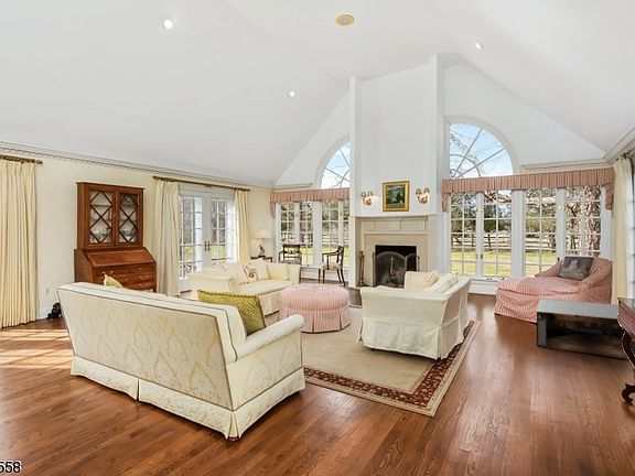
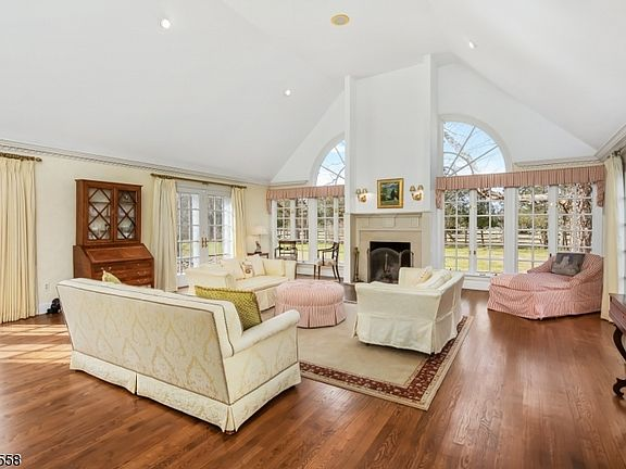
- coffee table [535,298,635,359]
